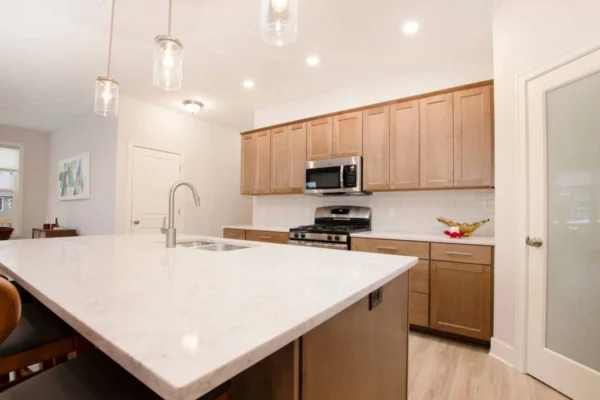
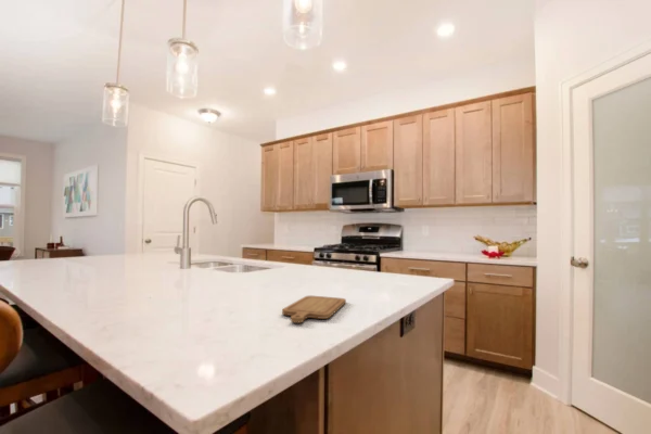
+ chopping board [281,295,347,323]
